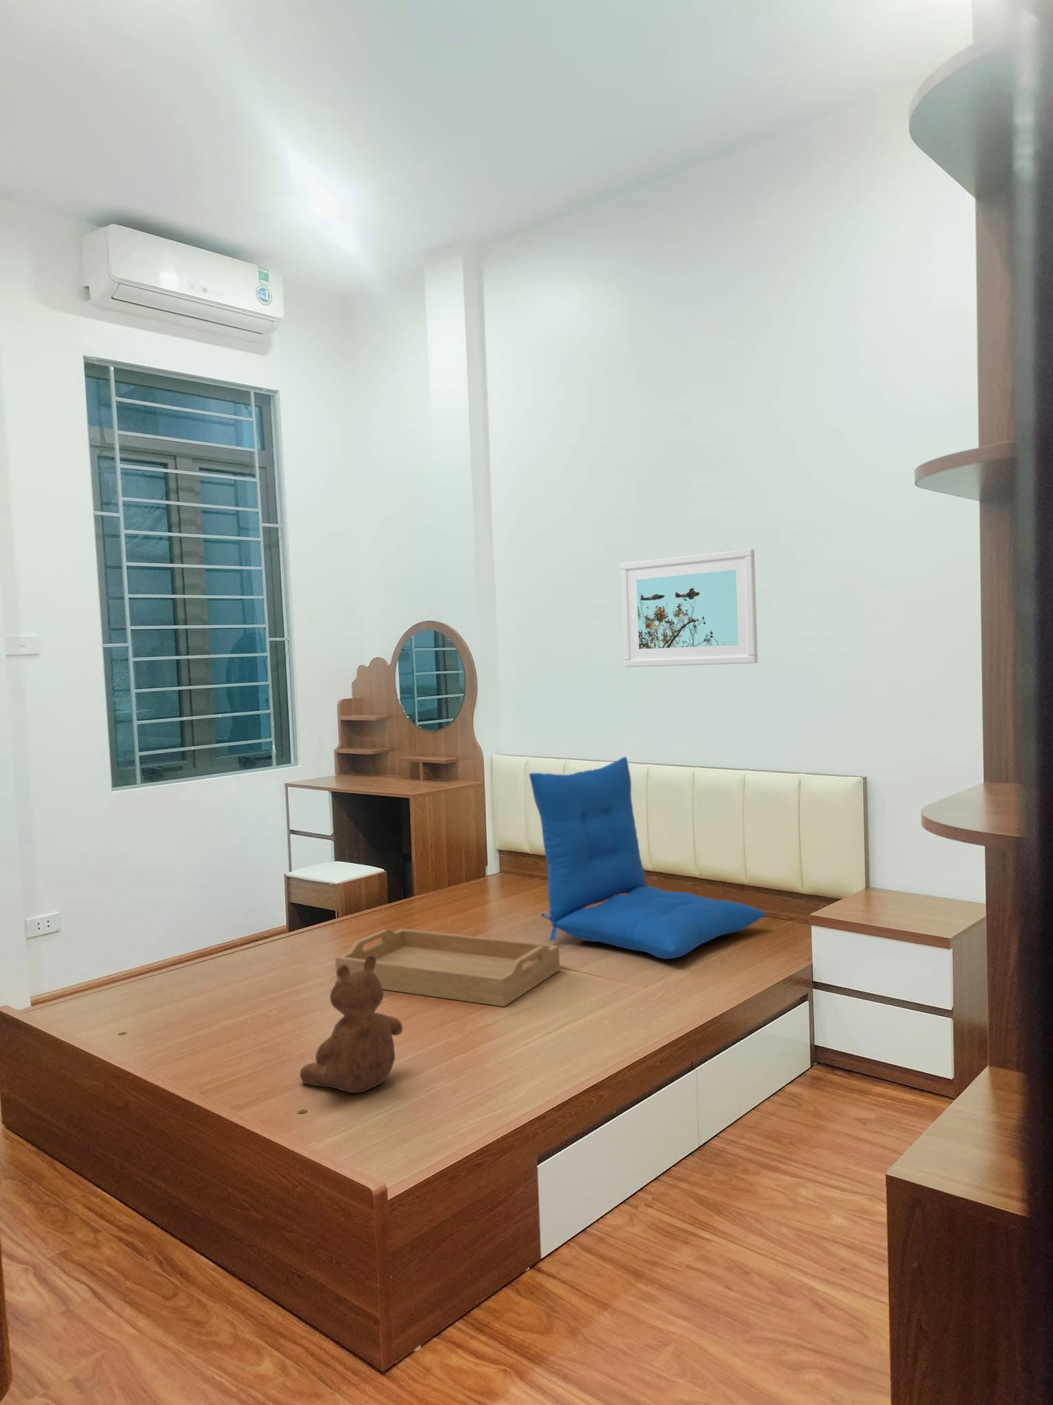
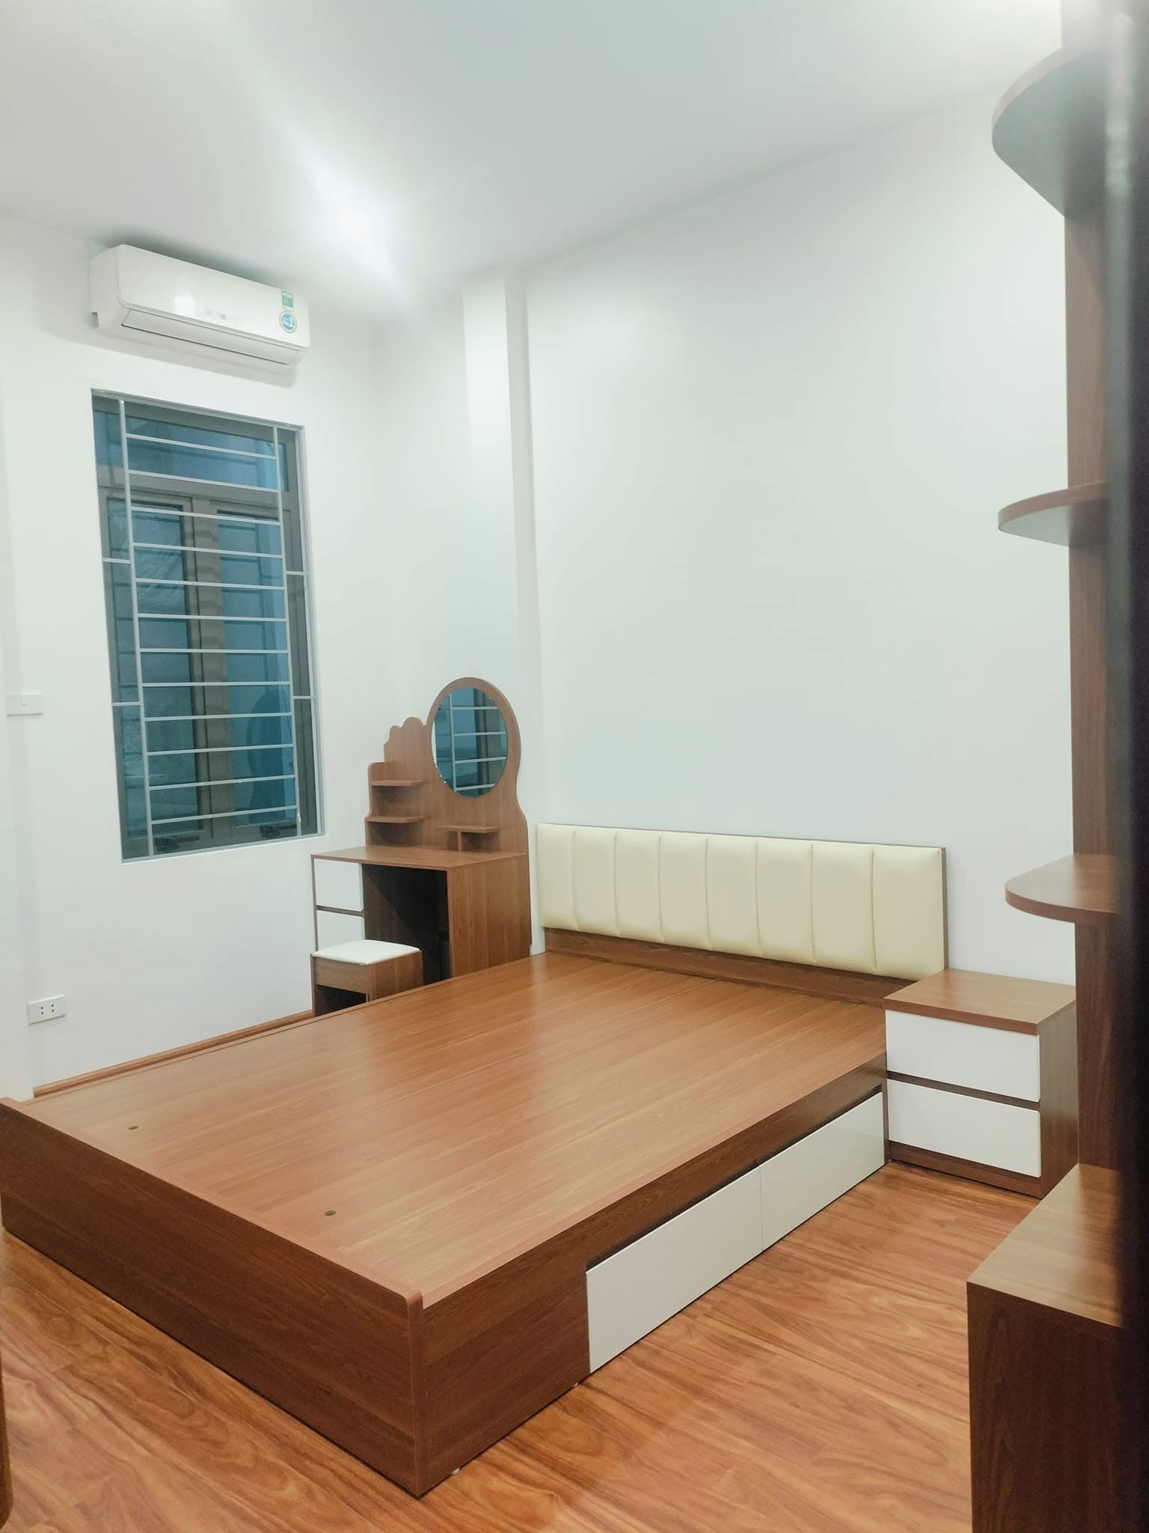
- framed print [621,548,758,667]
- seat cushion [529,756,767,960]
- teddy bear [299,956,403,1093]
- serving tray [334,928,561,1007]
